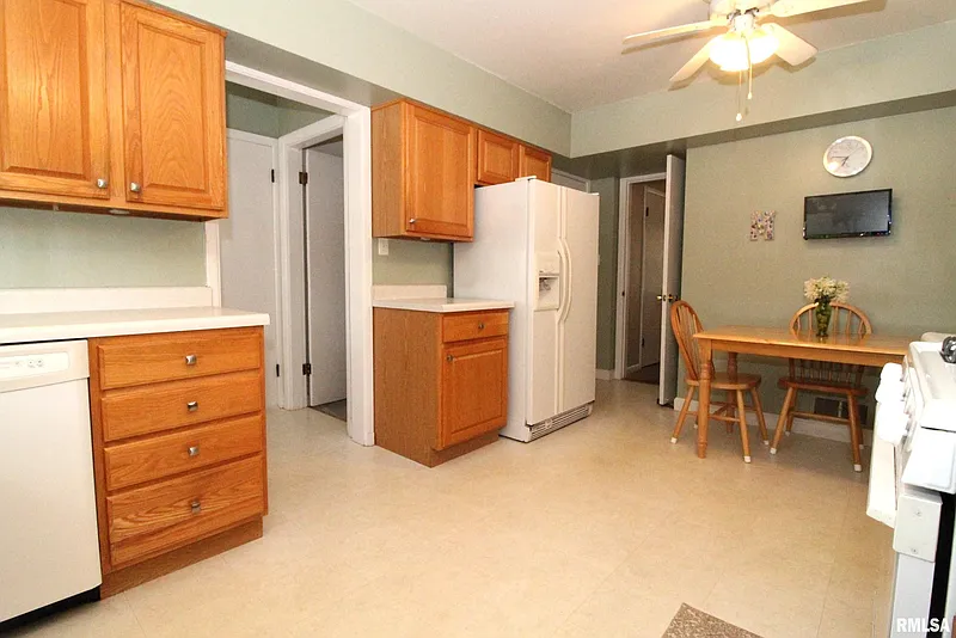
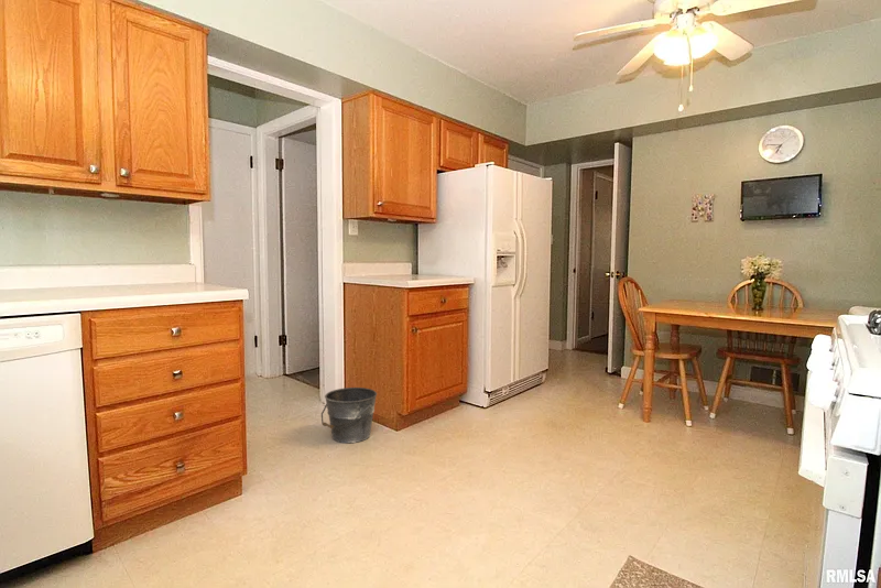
+ bucket [320,386,378,444]
